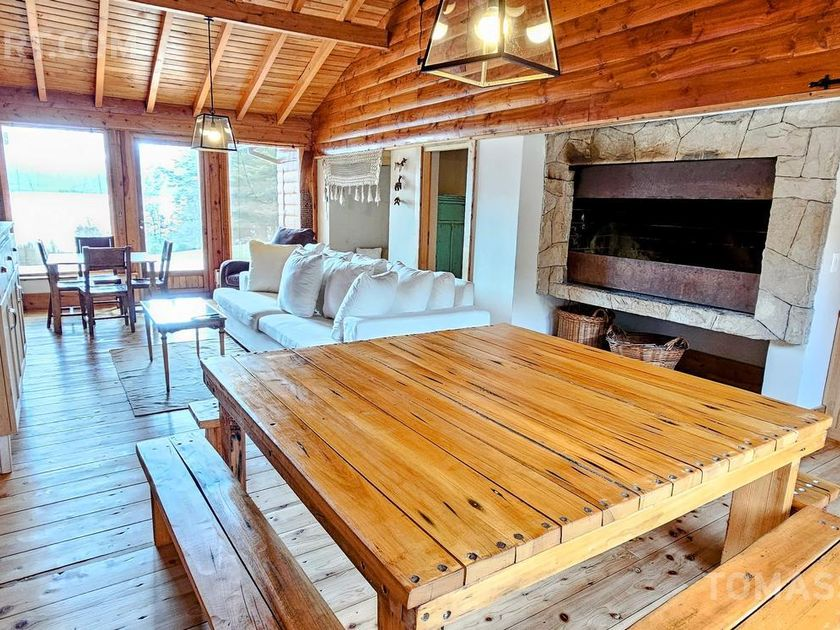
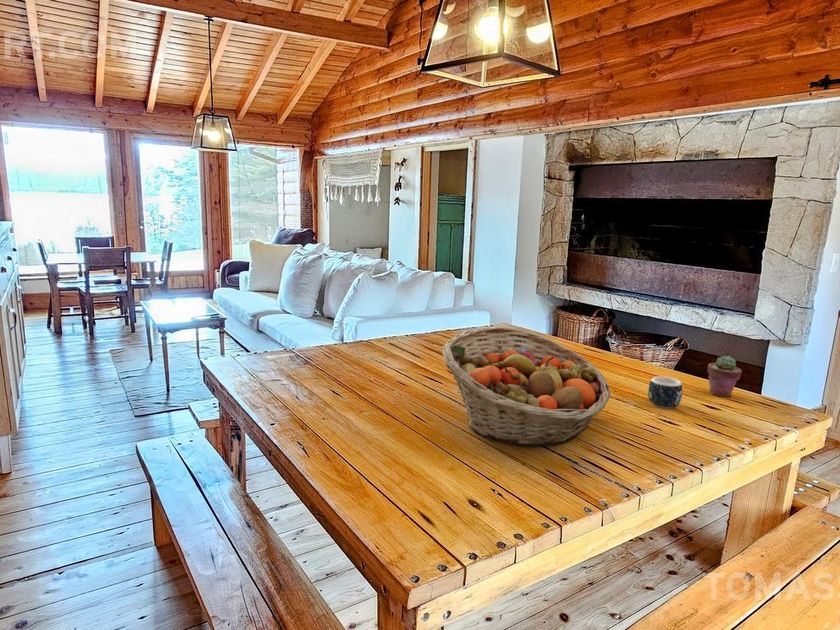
+ fruit basket [441,326,611,447]
+ potted succulent [706,355,743,398]
+ mug [647,376,683,409]
